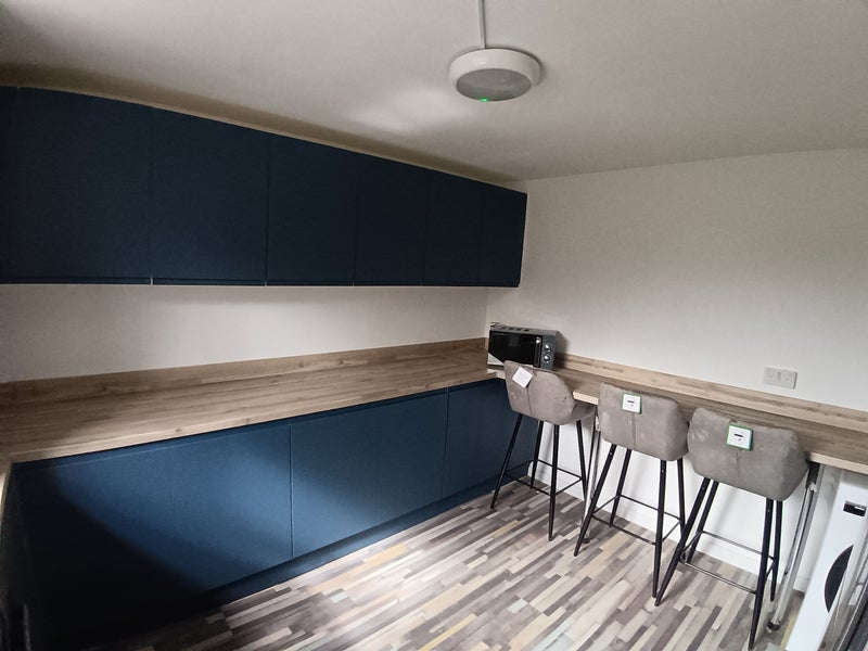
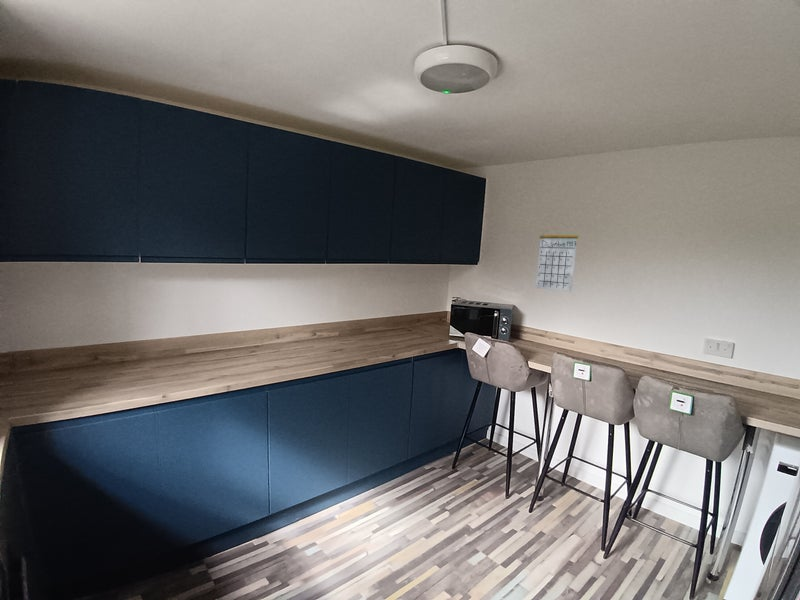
+ calendar [535,222,579,293]
